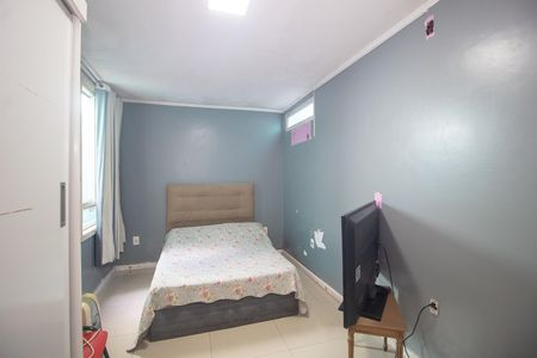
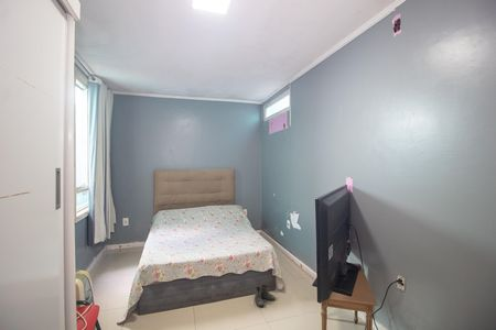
+ boots [254,284,277,308]
